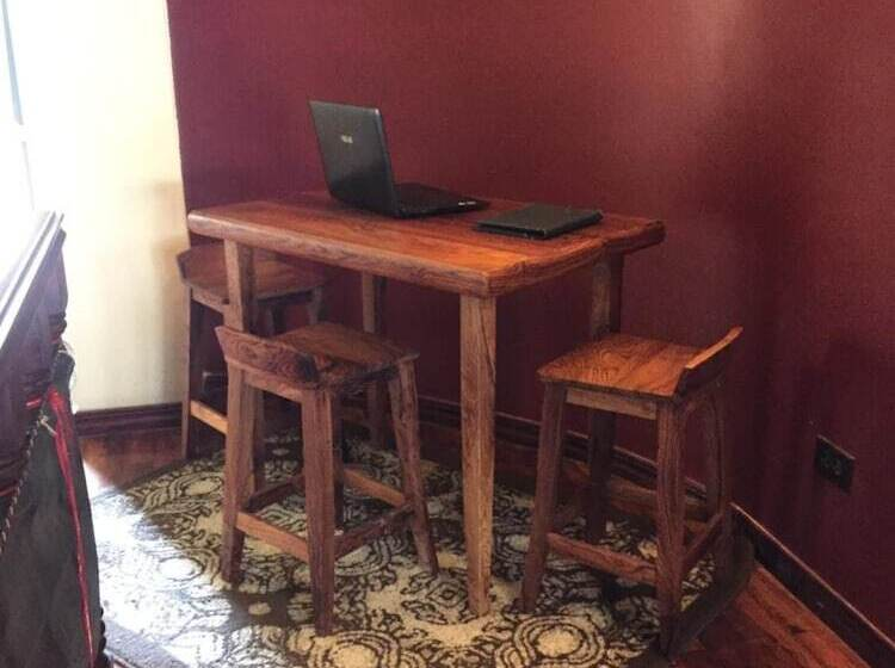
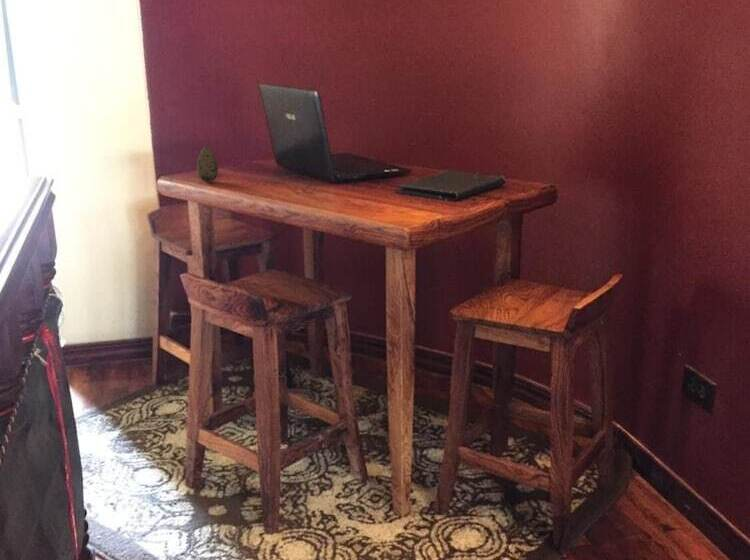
+ decorative egg [196,146,219,183]
